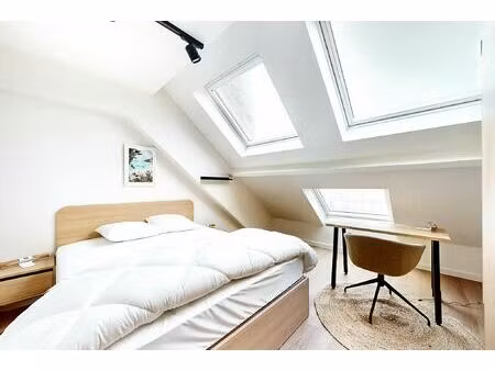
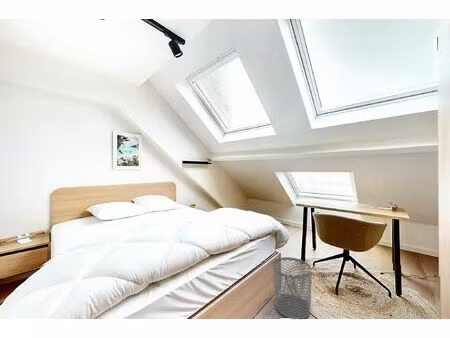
+ waste bin [272,256,313,320]
